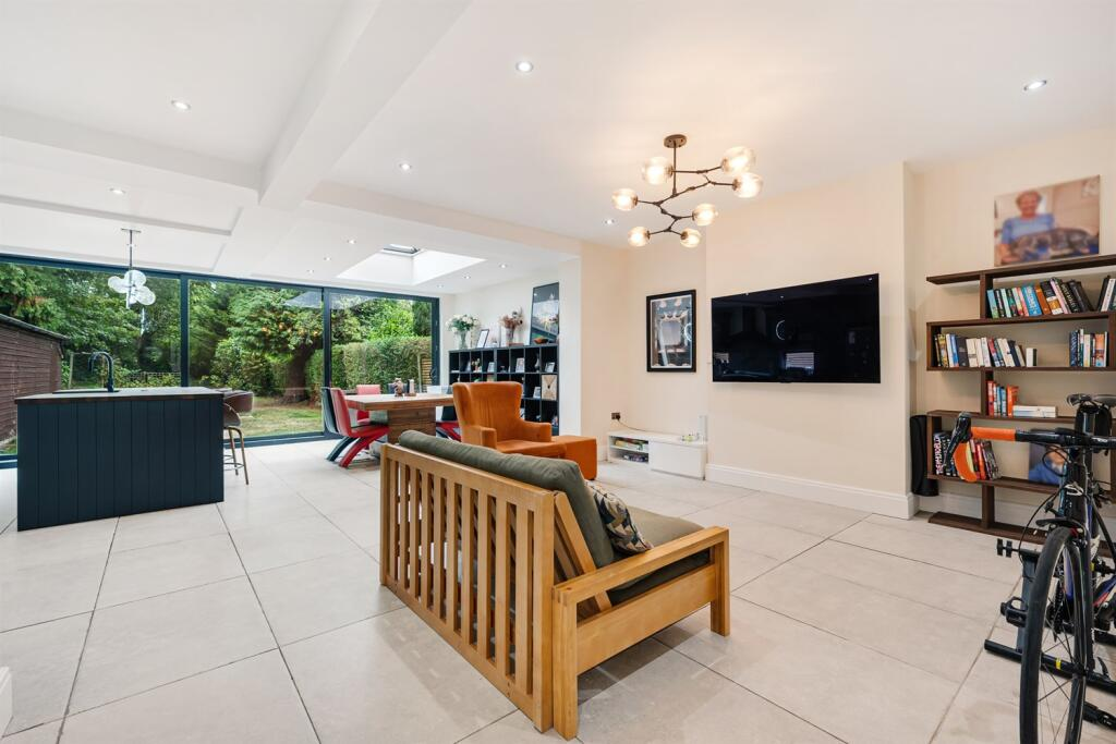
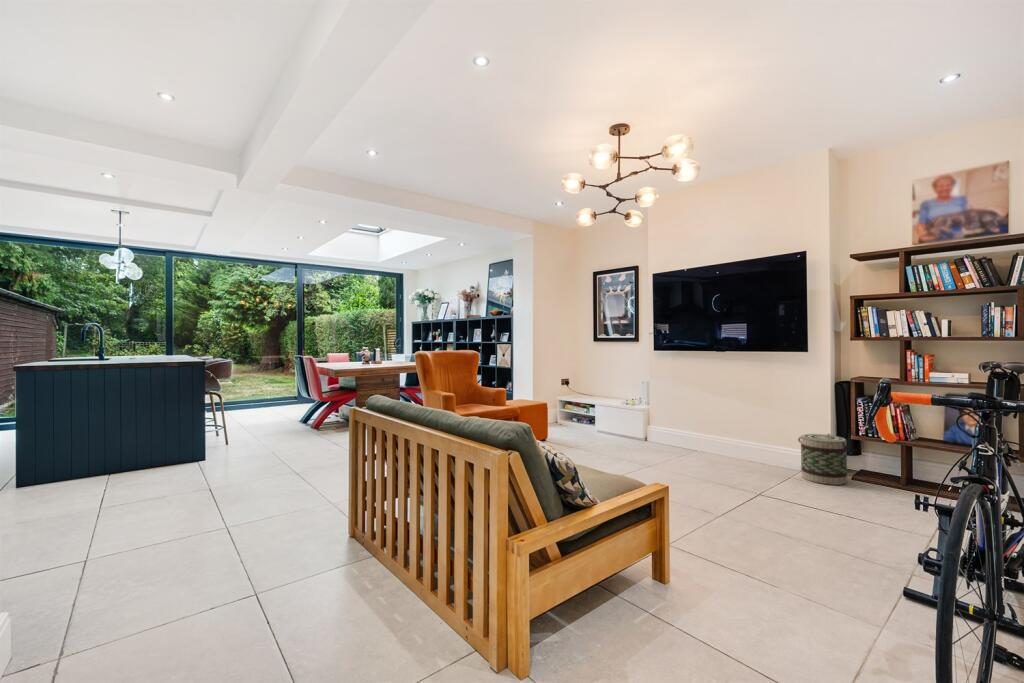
+ basket [797,433,850,486]
